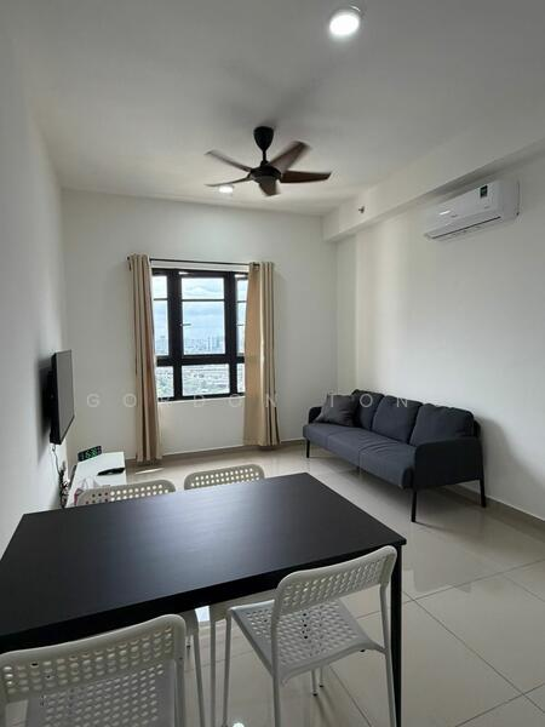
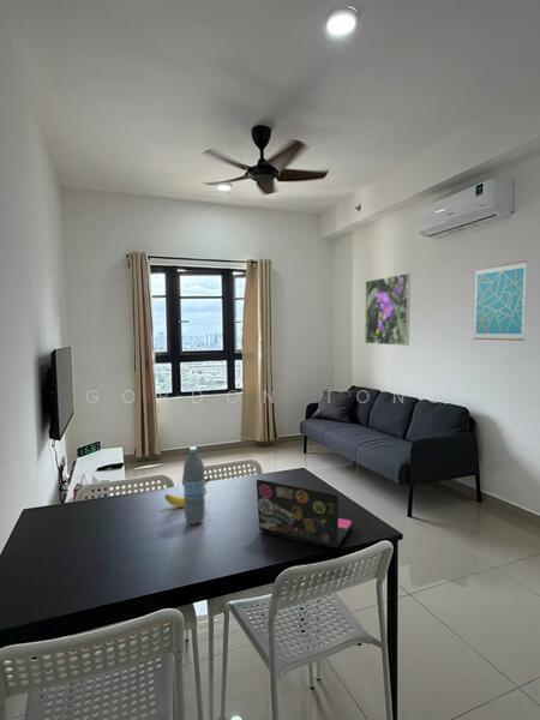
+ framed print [364,272,412,347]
+ water bottle [182,445,206,526]
+ banana [164,476,211,508]
+ laptop [256,479,354,550]
+ wall art [473,259,528,342]
